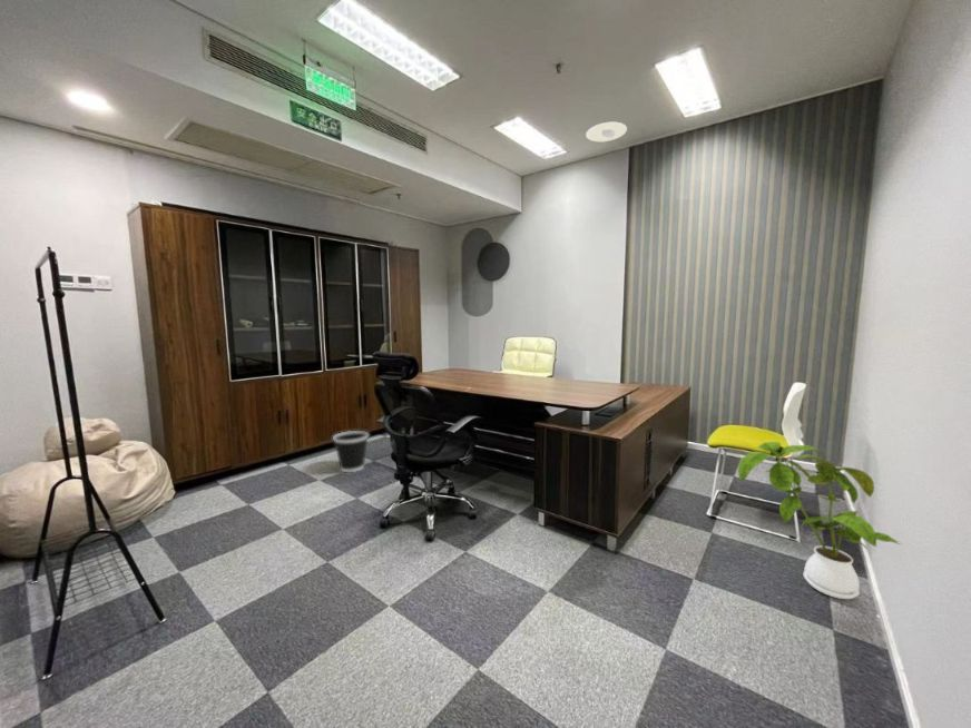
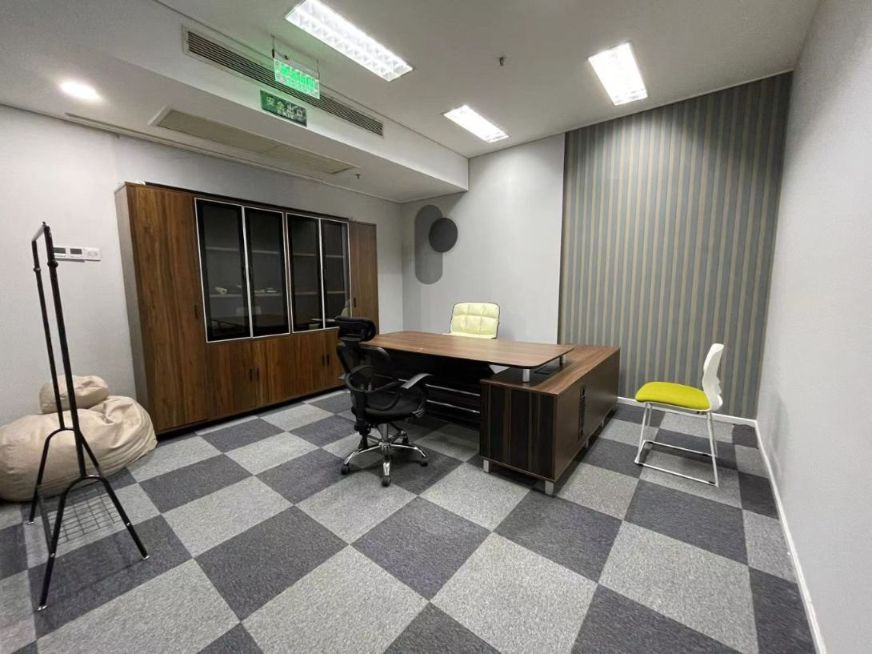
- wastebasket [332,430,370,473]
- recessed light [585,121,628,142]
- house plant [737,441,901,600]
